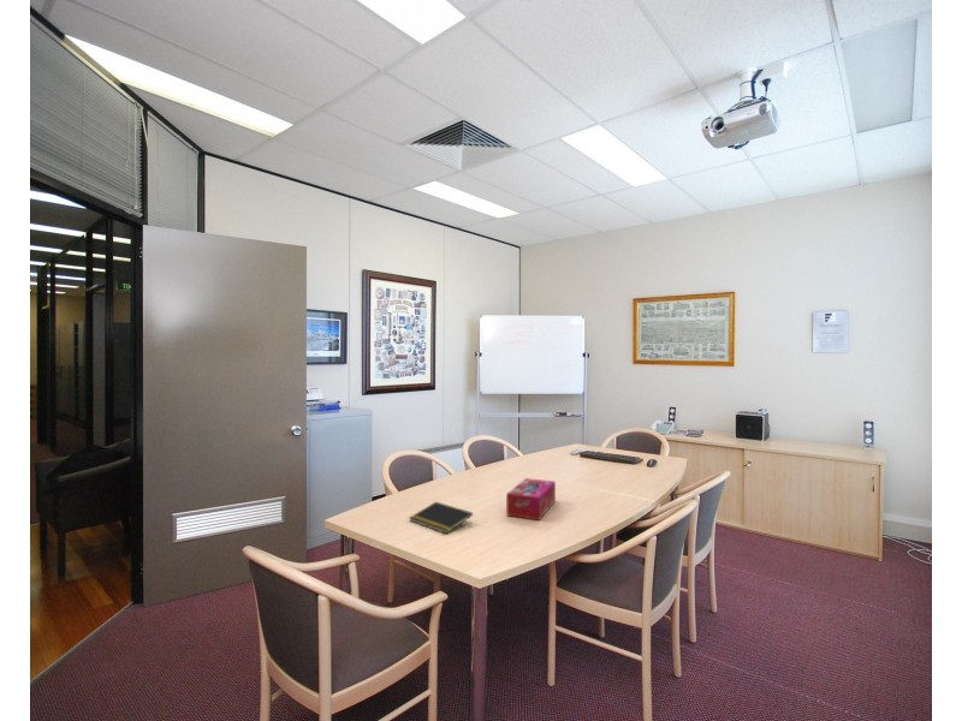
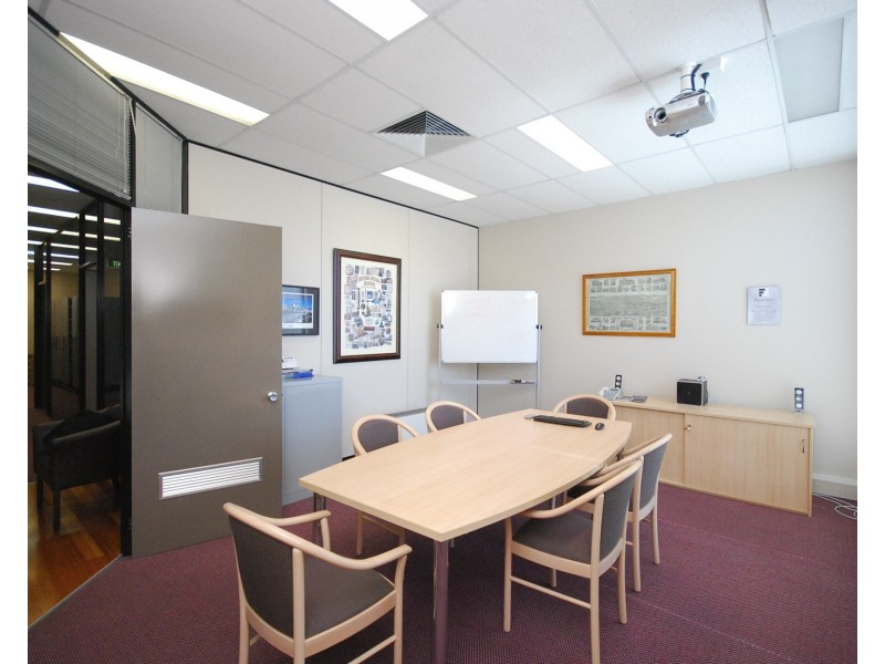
- notepad [409,501,474,535]
- tissue box [505,477,557,522]
